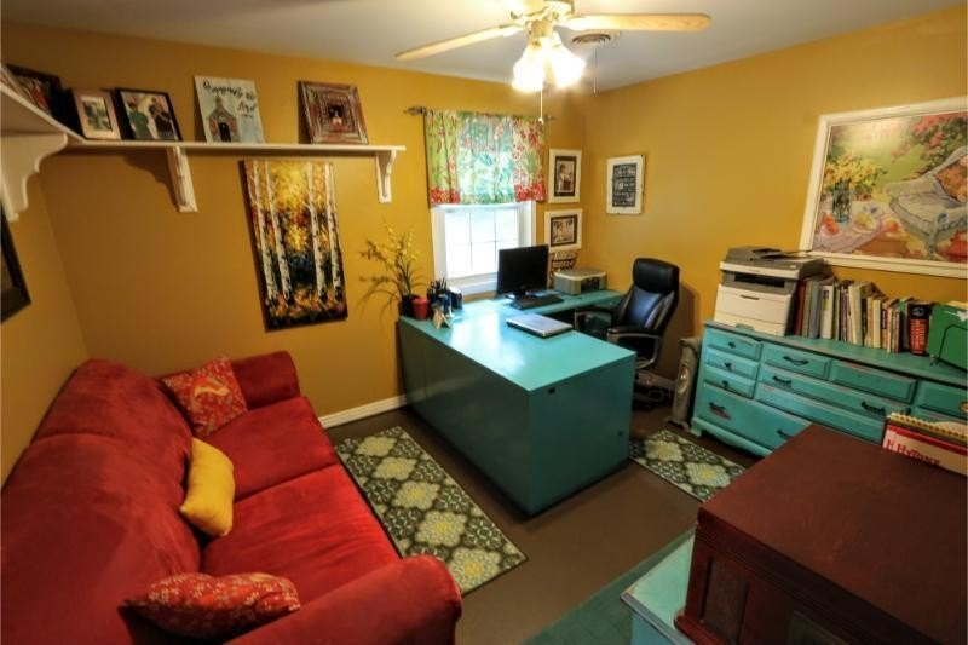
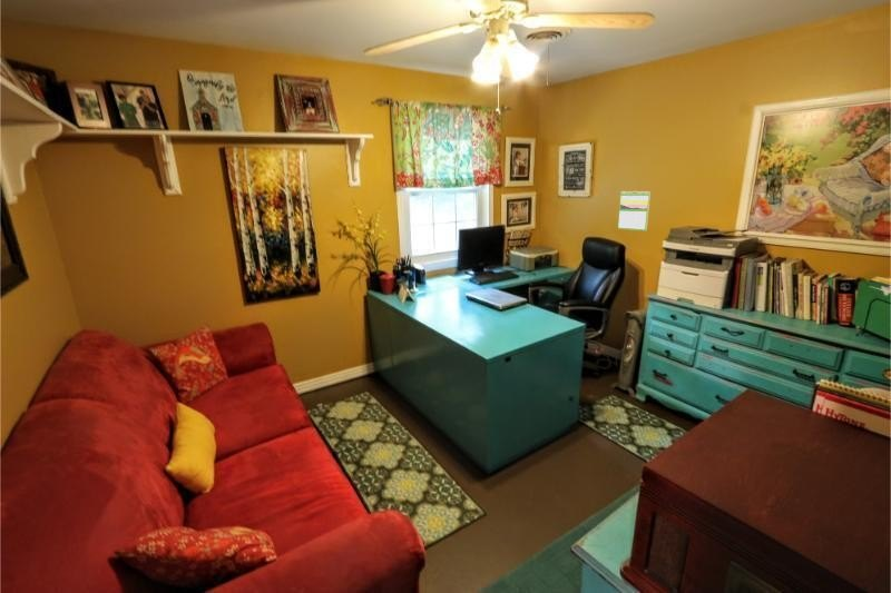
+ calendar [616,190,652,233]
